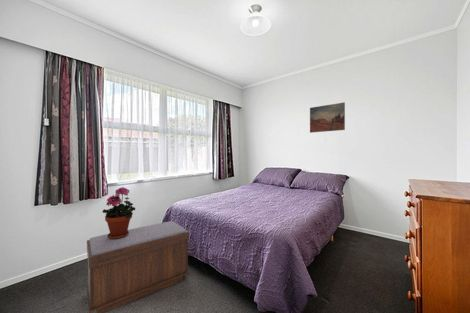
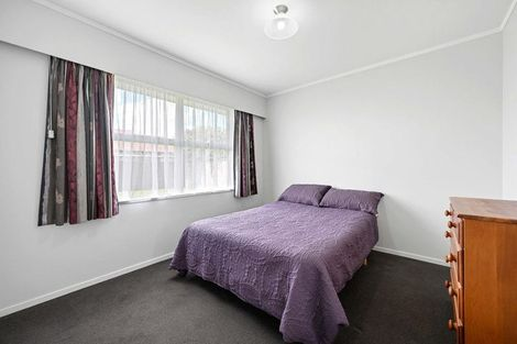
- potted plant [102,186,136,239]
- wall art [309,101,346,134]
- bench [86,220,190,313]
